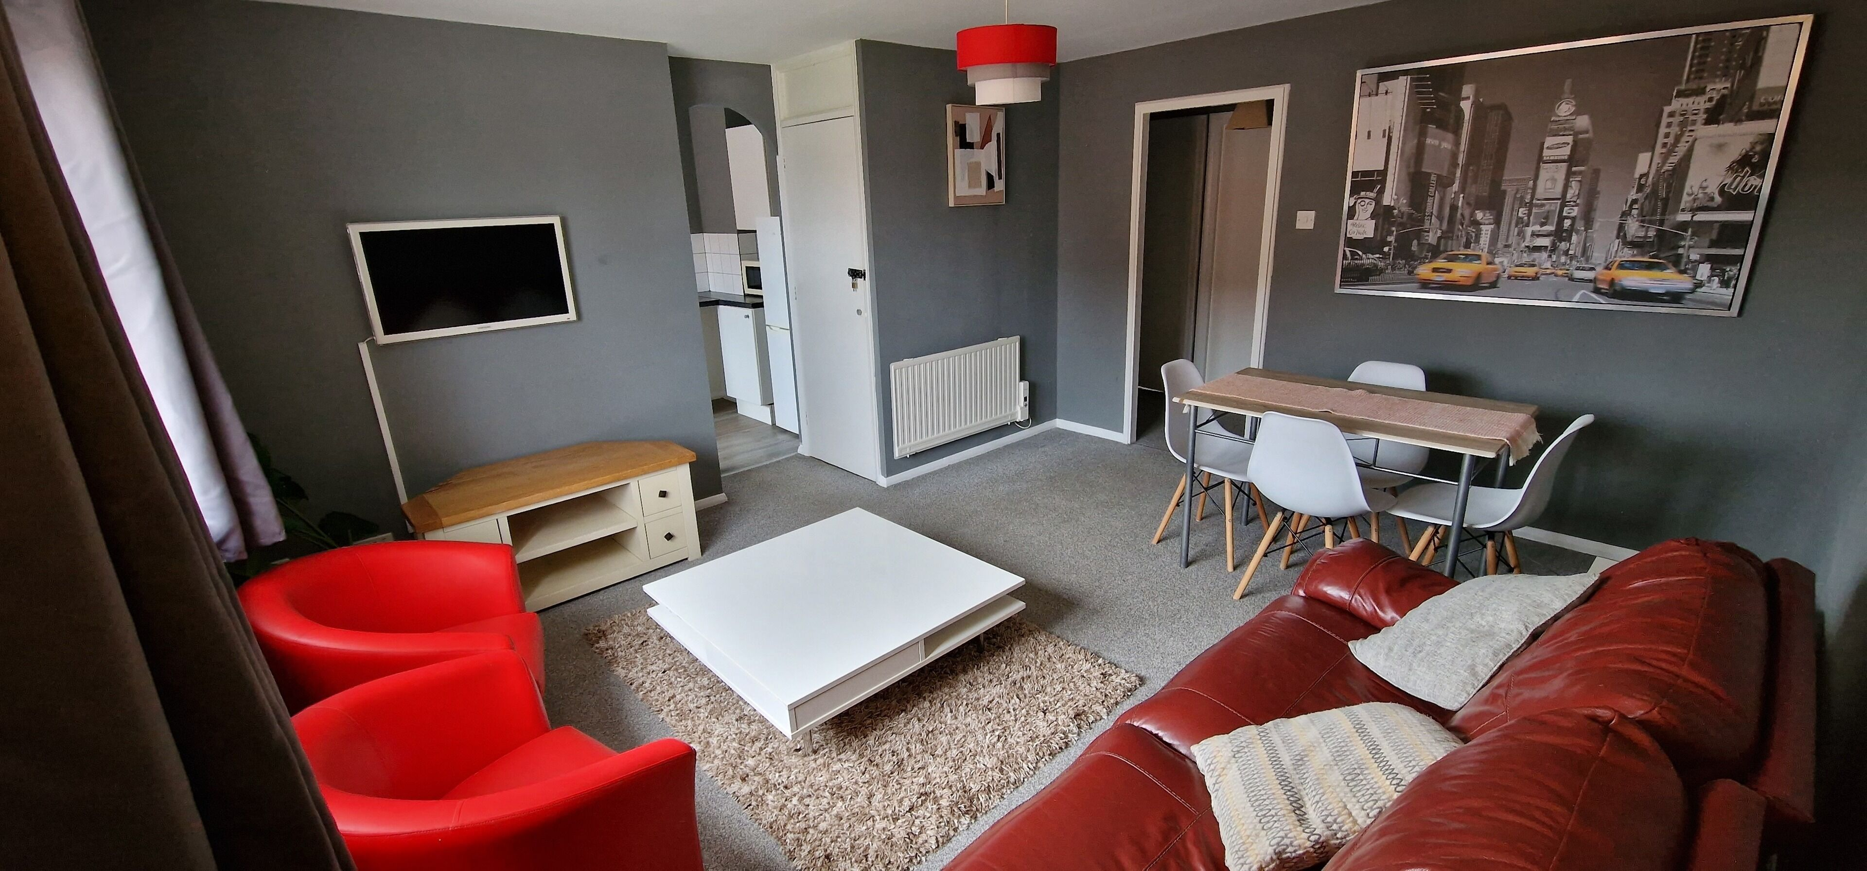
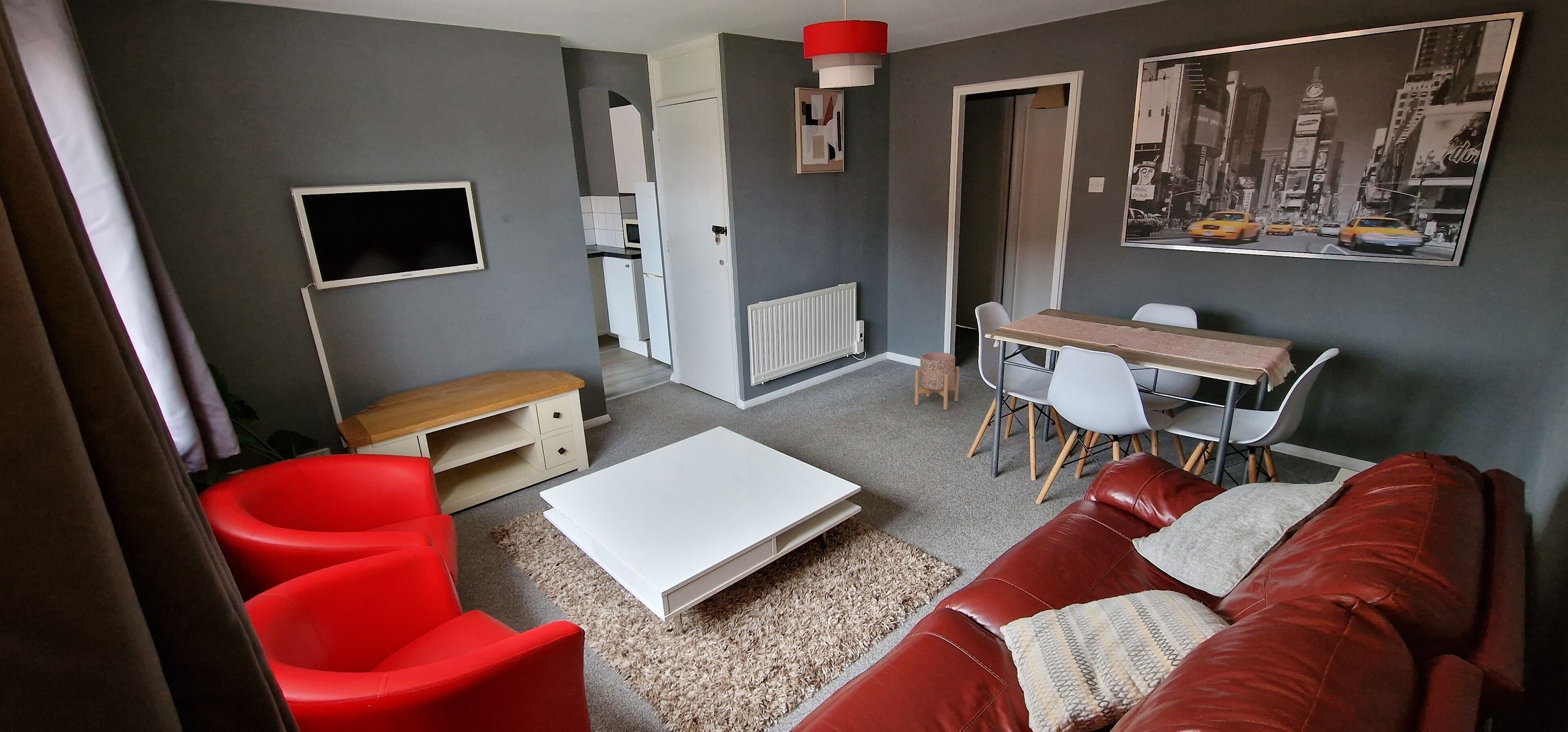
+ planter [914,352,960,410]
